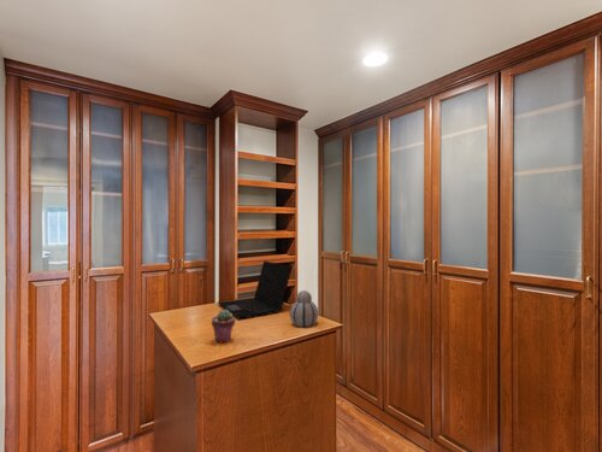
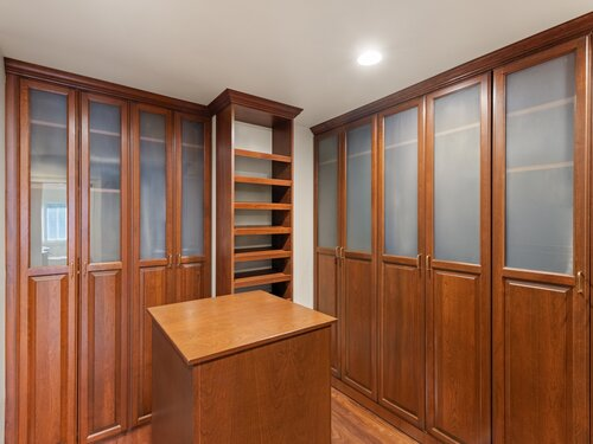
- gourd [289,289,319,328]
- laptop [217,259,293,321]
- potted succulent [211,309,236,344]
